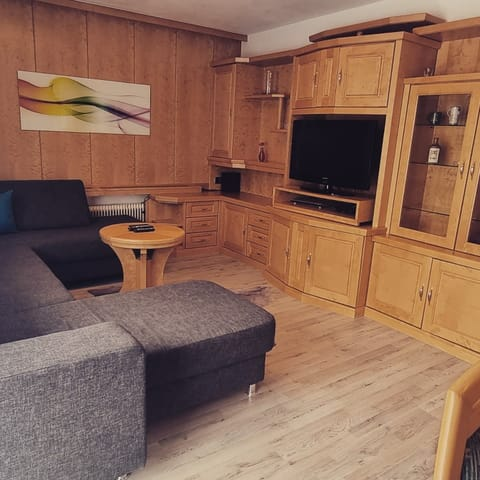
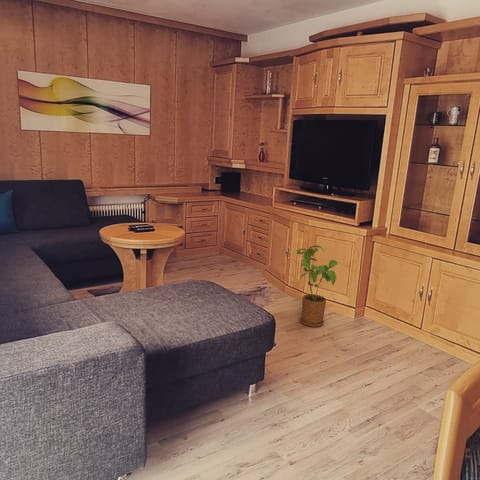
+ house plant [296,244,339,328]
